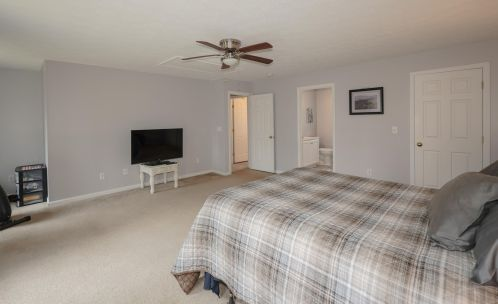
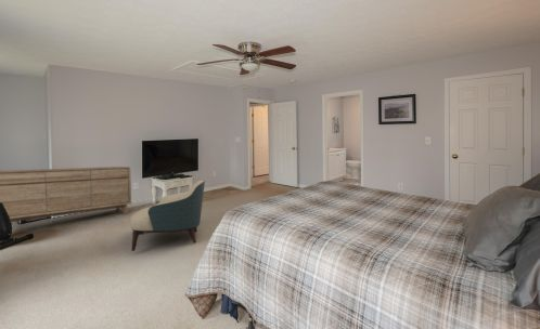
+ sideboard [0,166,132,223]
+ armchair [129,180,206,252]
